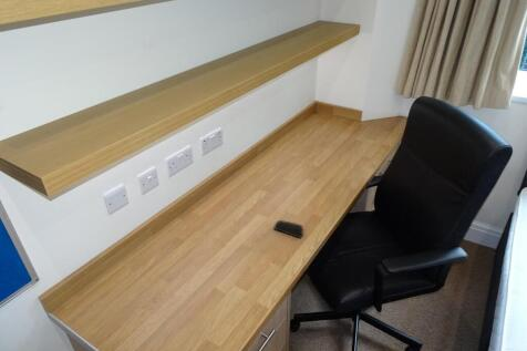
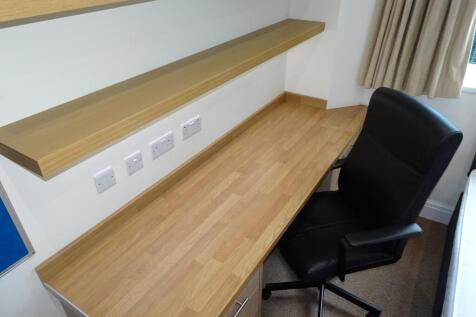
- stapler [272,219,304,239]
